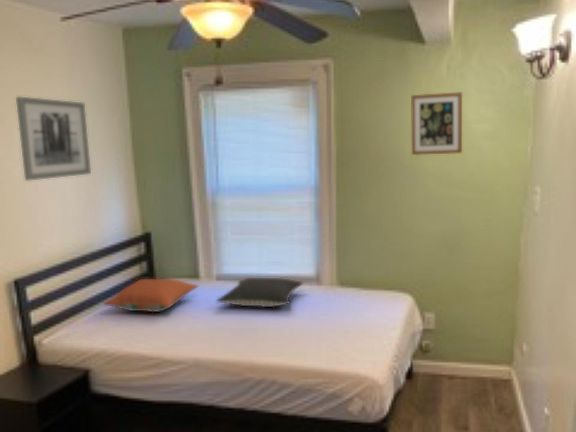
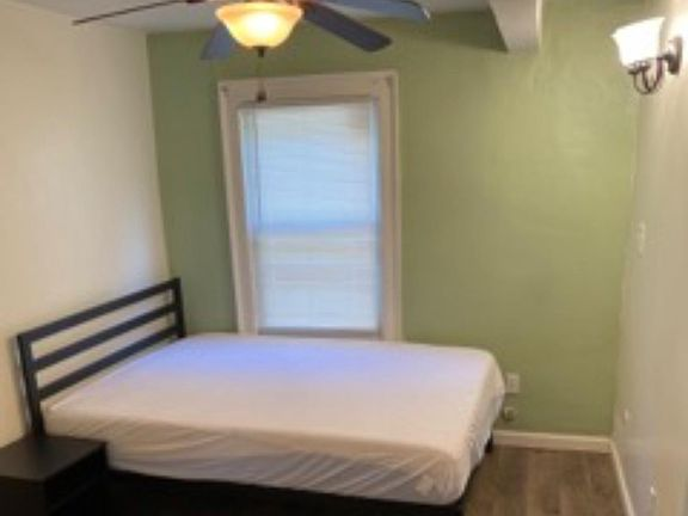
- wall art [15,96,92,182]
- pillow [102,278,199,313]
- pillow [215,277,304,308]
- wall art [410,91,463,156]
